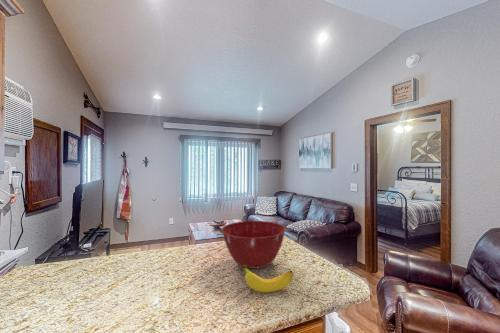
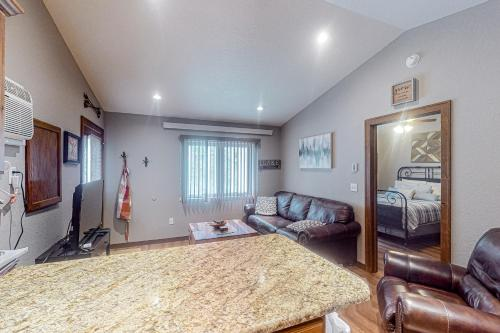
- banana [239,265,294,293]
- mixing bowl [221,220,287,270]
